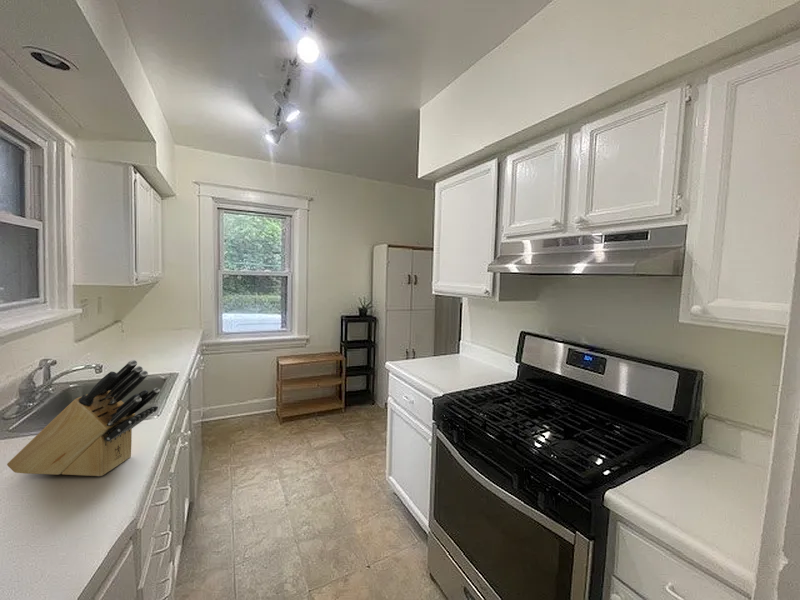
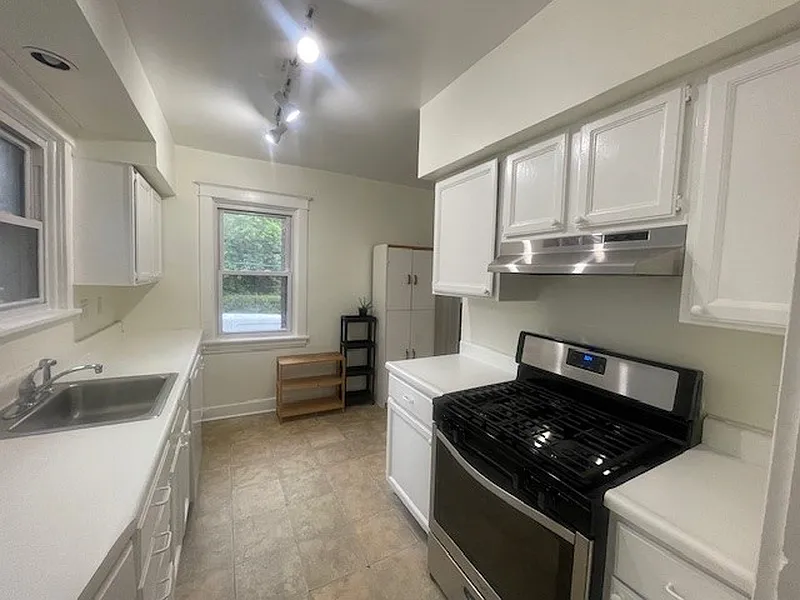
- knife block [6,359,161,477]
